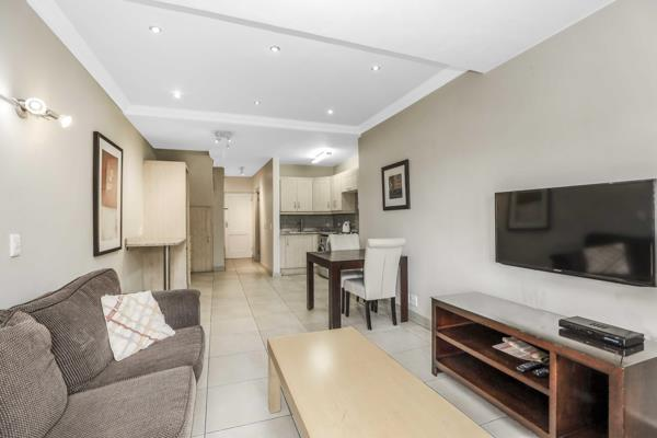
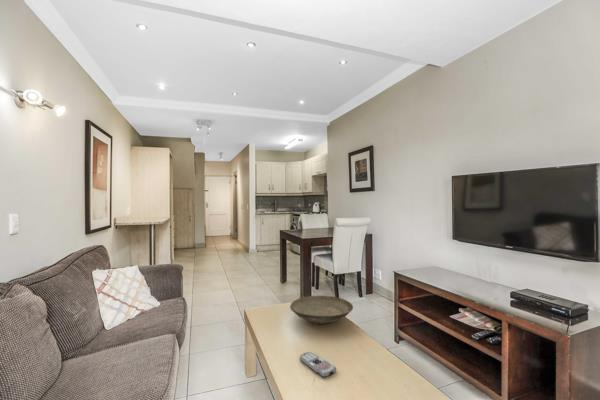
+ remote control [299,351,337,378]
+ decorative bowl [289,295,354,325]
